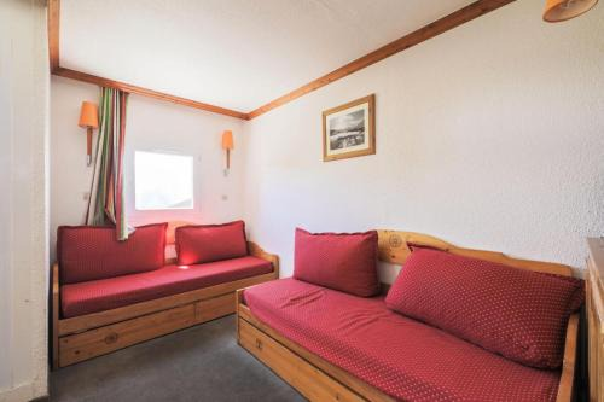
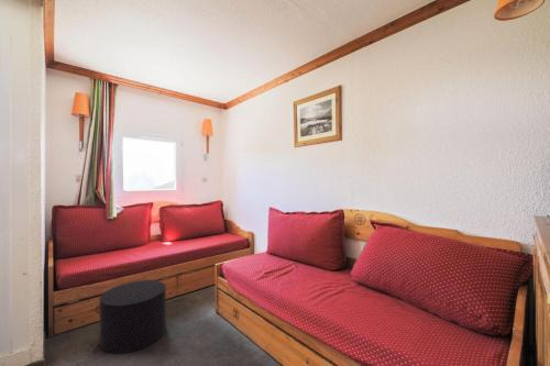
+ stool [99,279,167,355]
